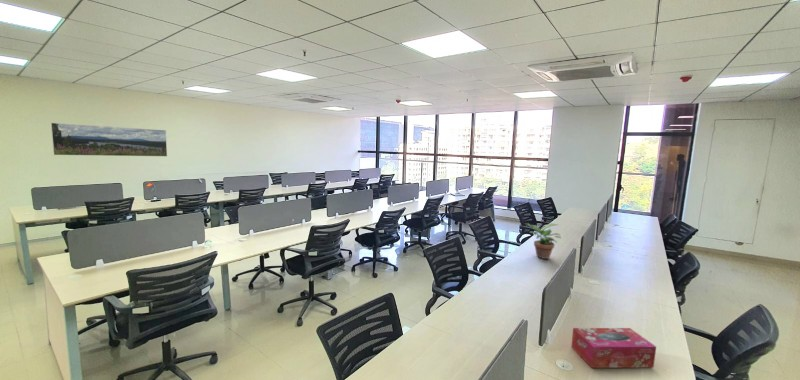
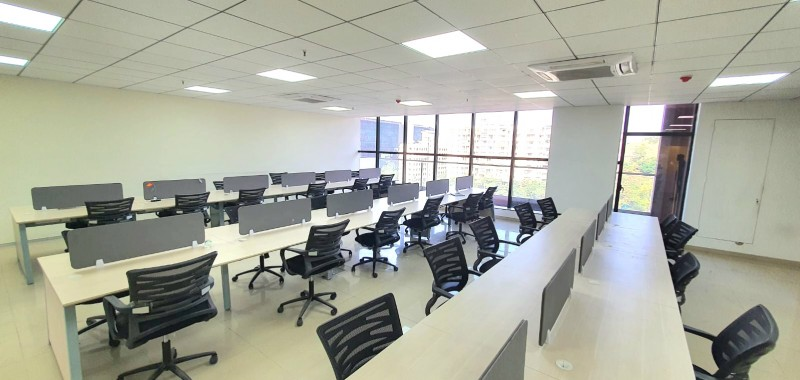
- potted plant [526,222,562,260]
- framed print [50,122,168,157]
- tissue box [570,327,657,369]
